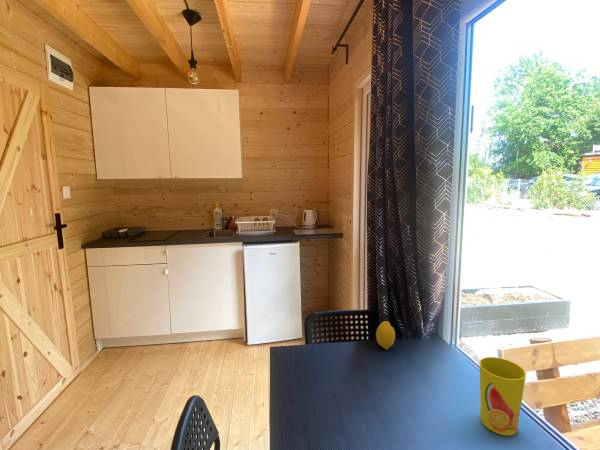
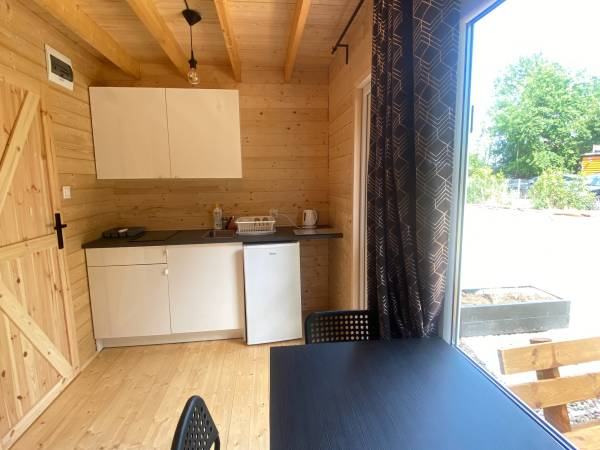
- fruit [375,320,396,350]
- cup [478,356,527,437]
